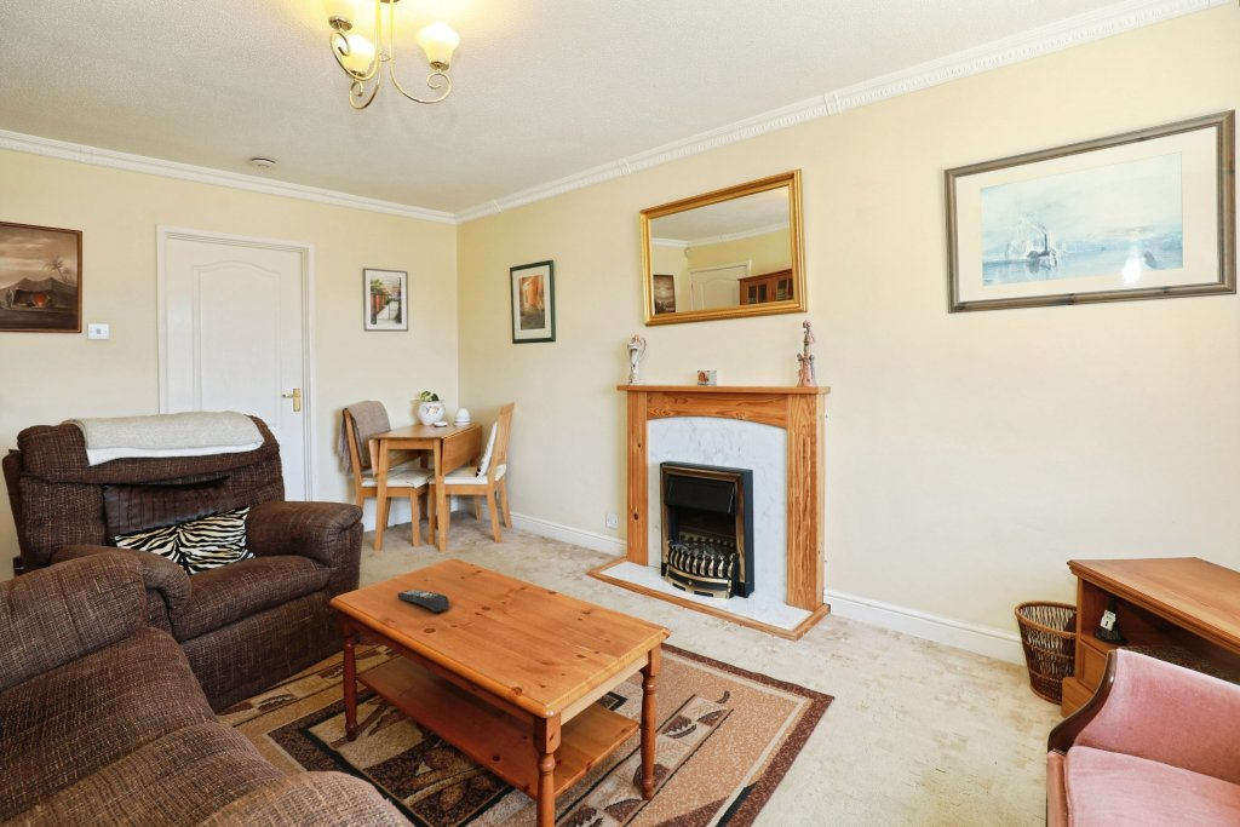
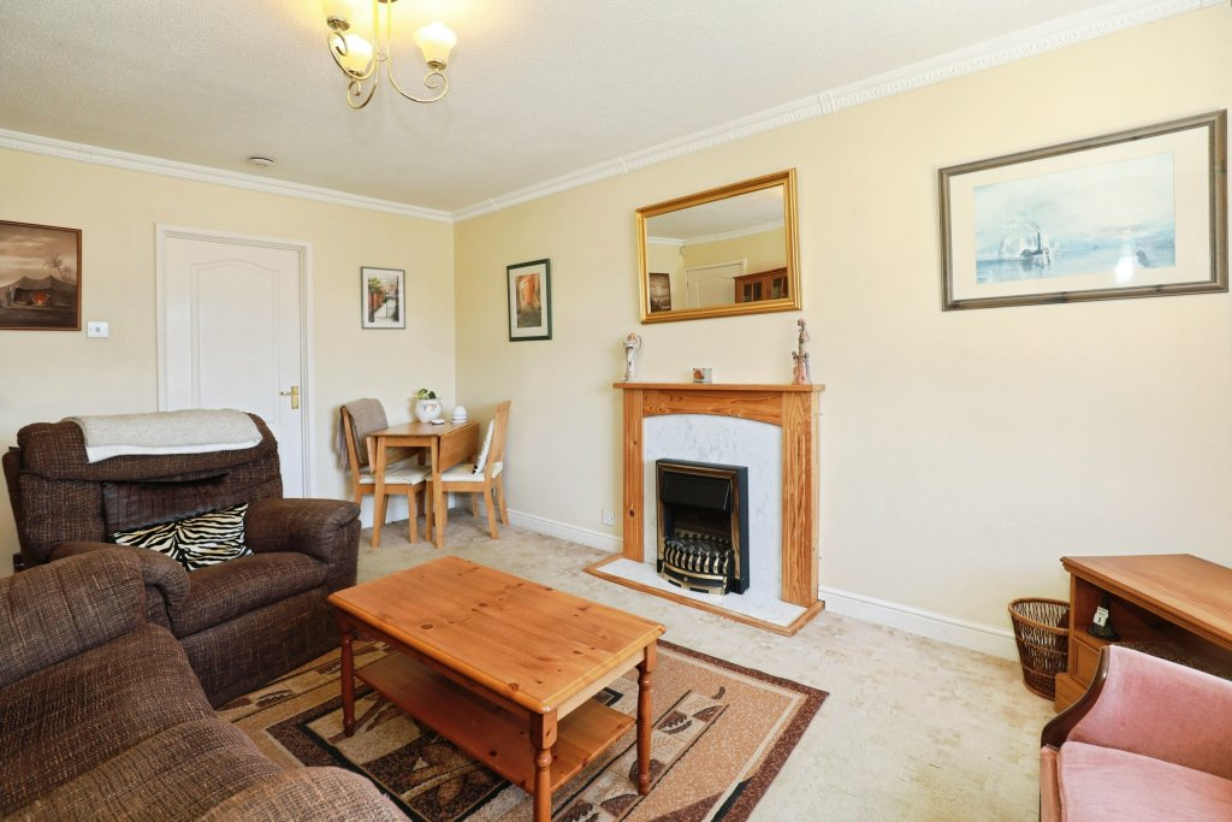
- remote control [396,588,450,613]
